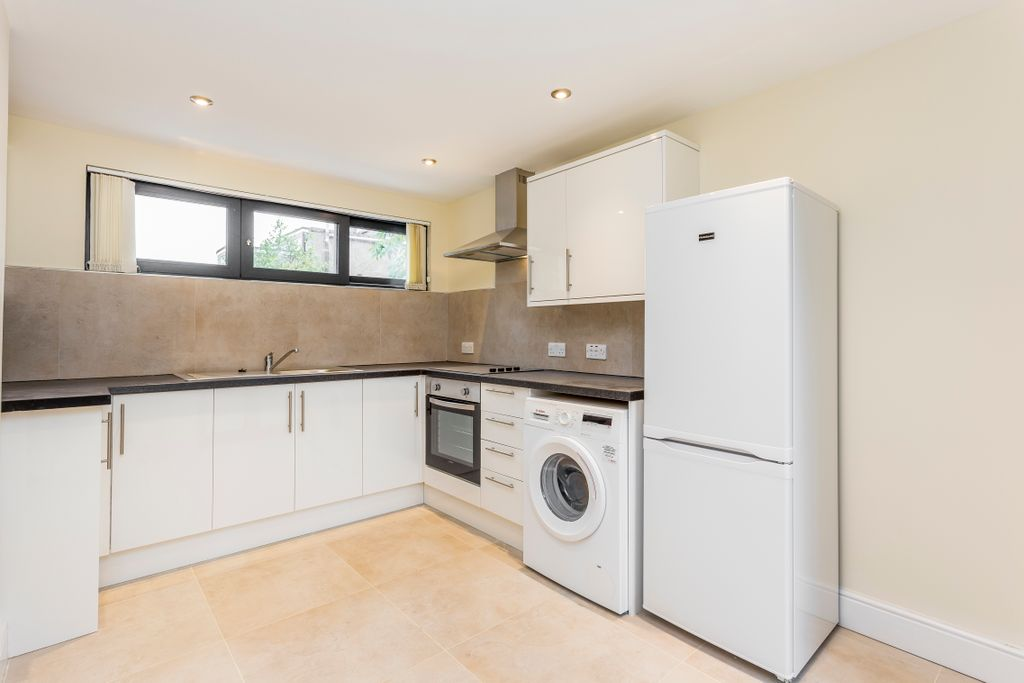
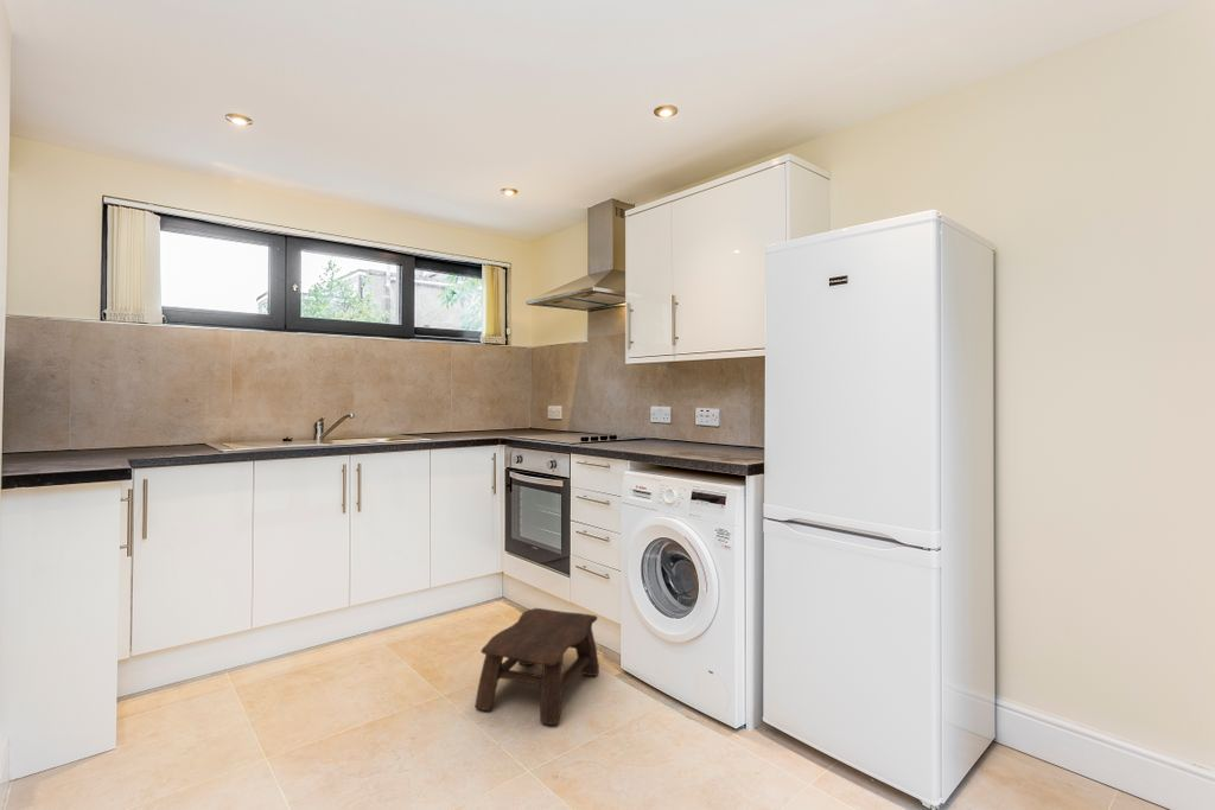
+ stool [475,607,600,726]
